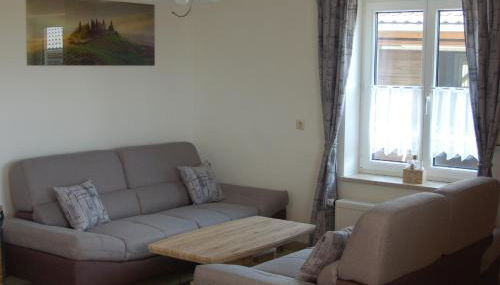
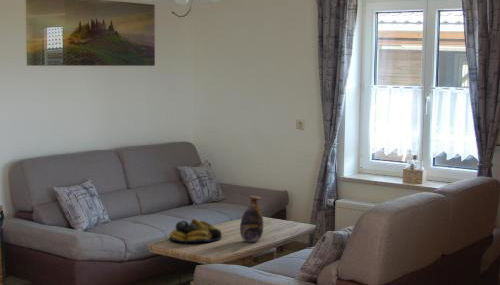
+ fruit bowl [168,218,223,243]
+ vase [239,195,264,243]
